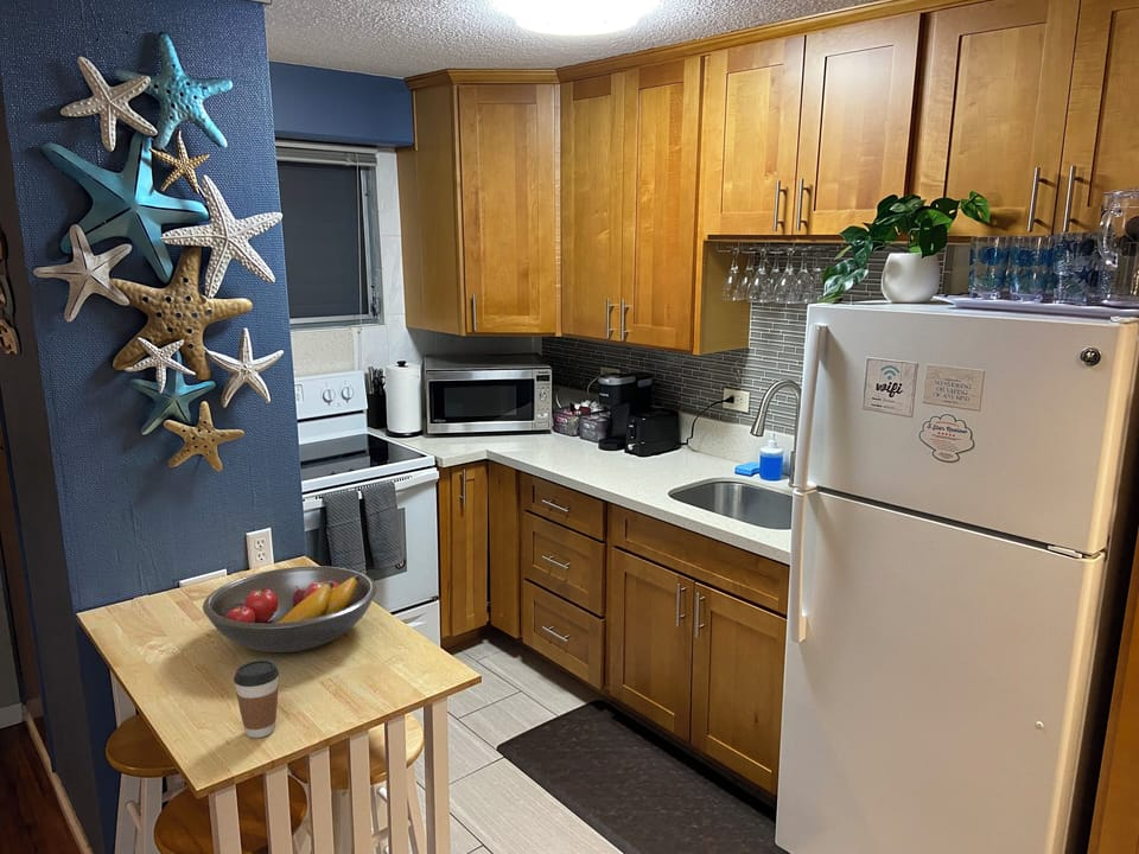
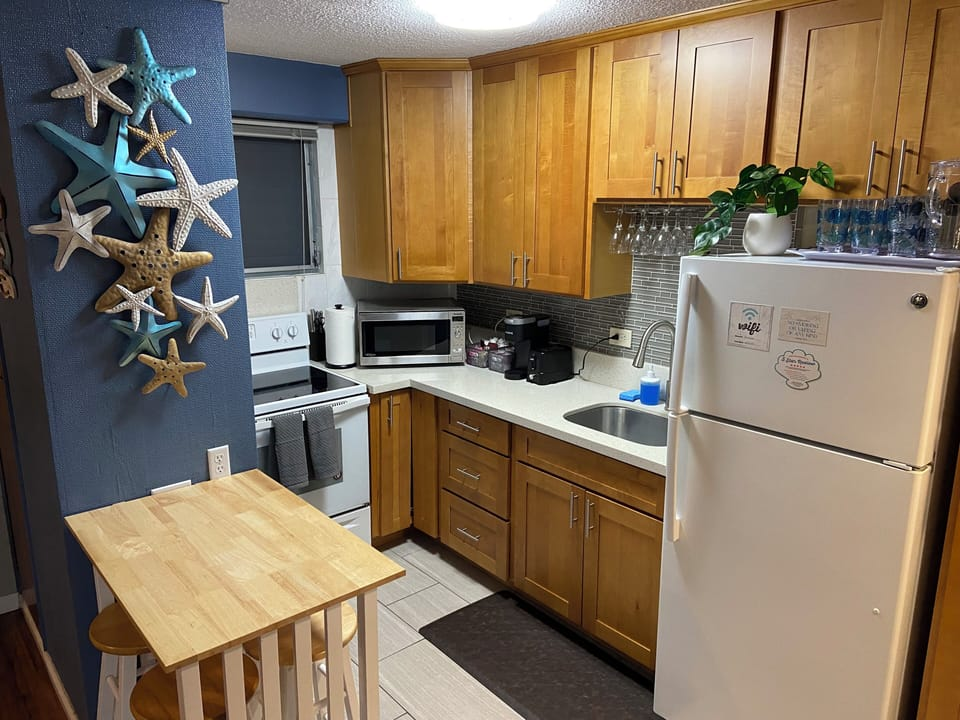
- fruit bowl [202,566,378,654]
- coffee cup [233,659,280,739]
